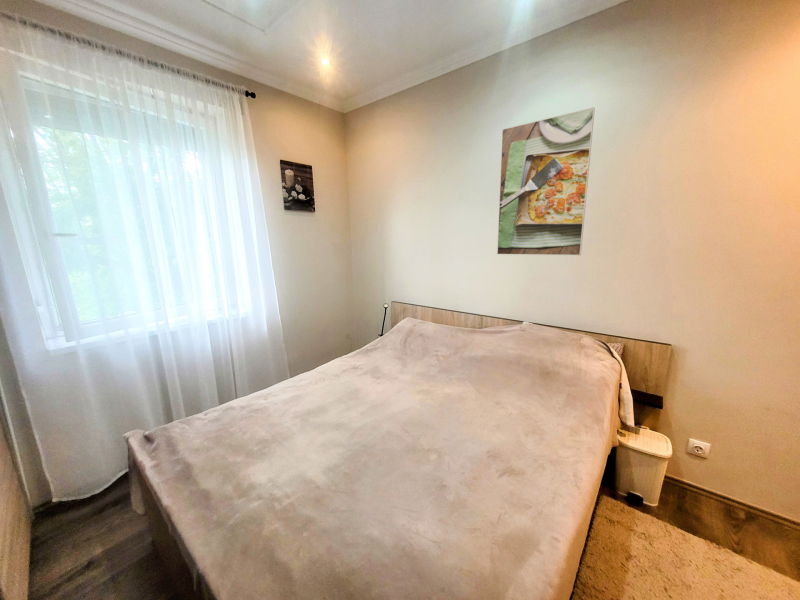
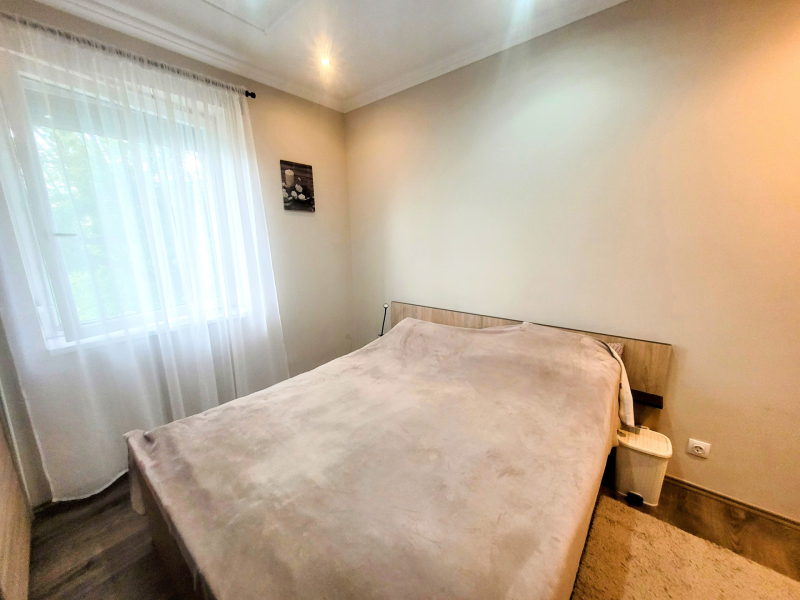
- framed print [496,106,596,256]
